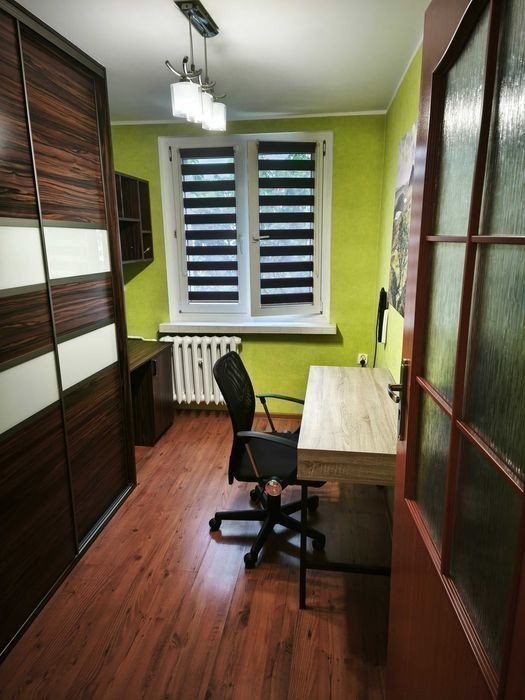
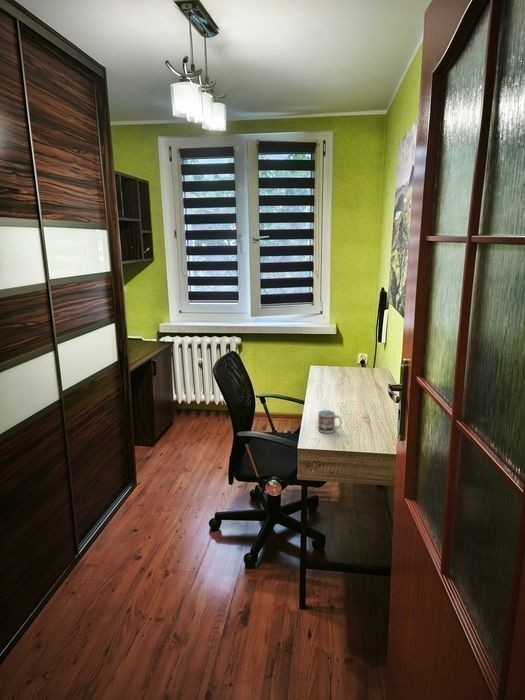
+ cup [317,409,343,434]
